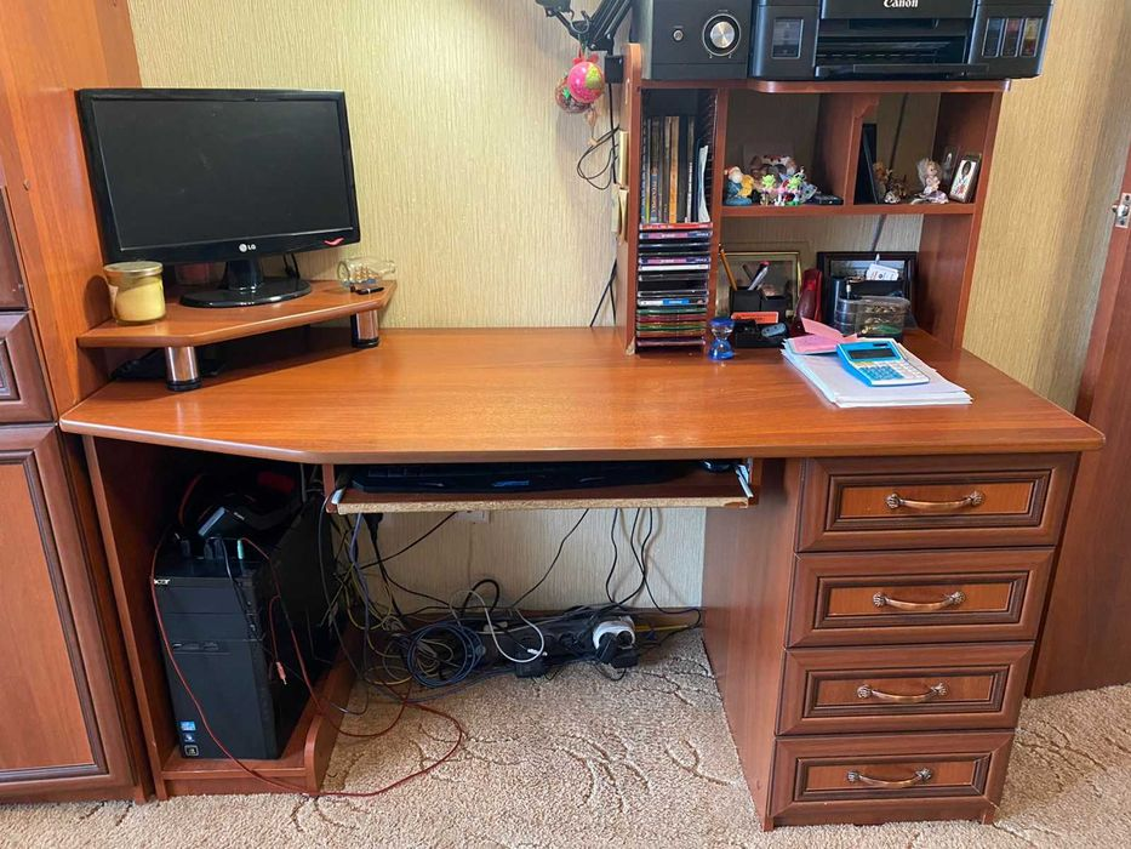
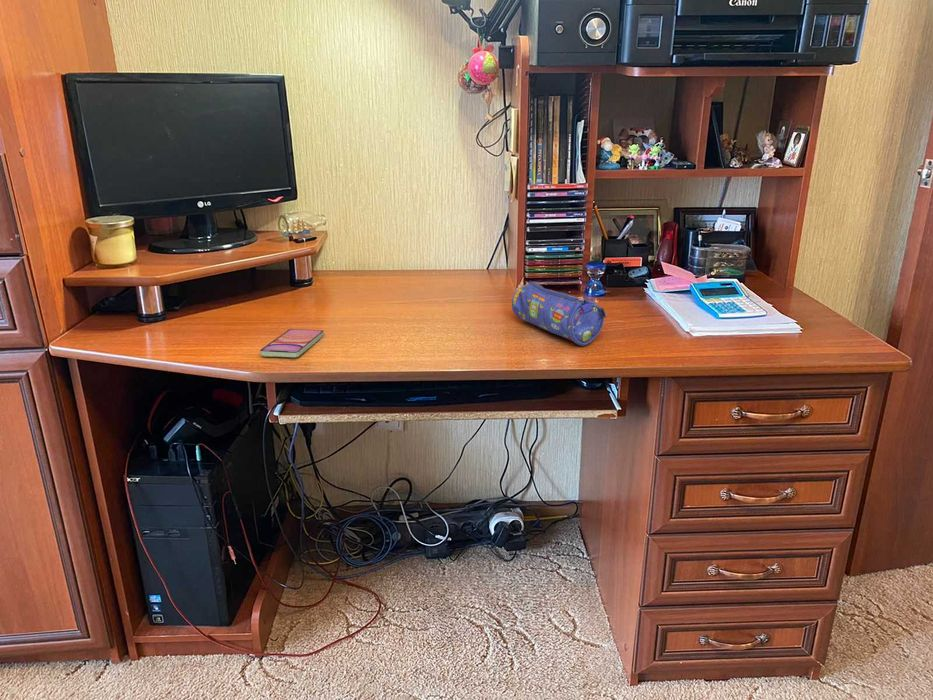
+ pencil case [511,281,608,347]
+ smartphone [259,328,325,358]
